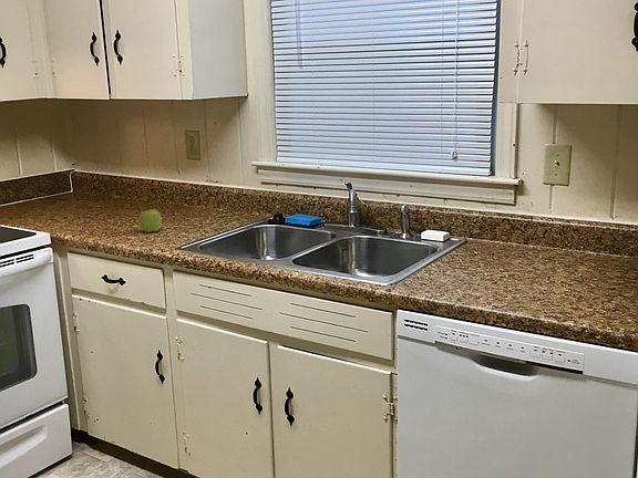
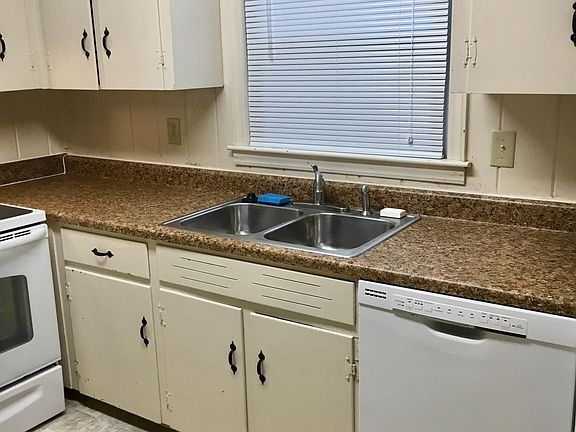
- fruit [138,208,163,233]
